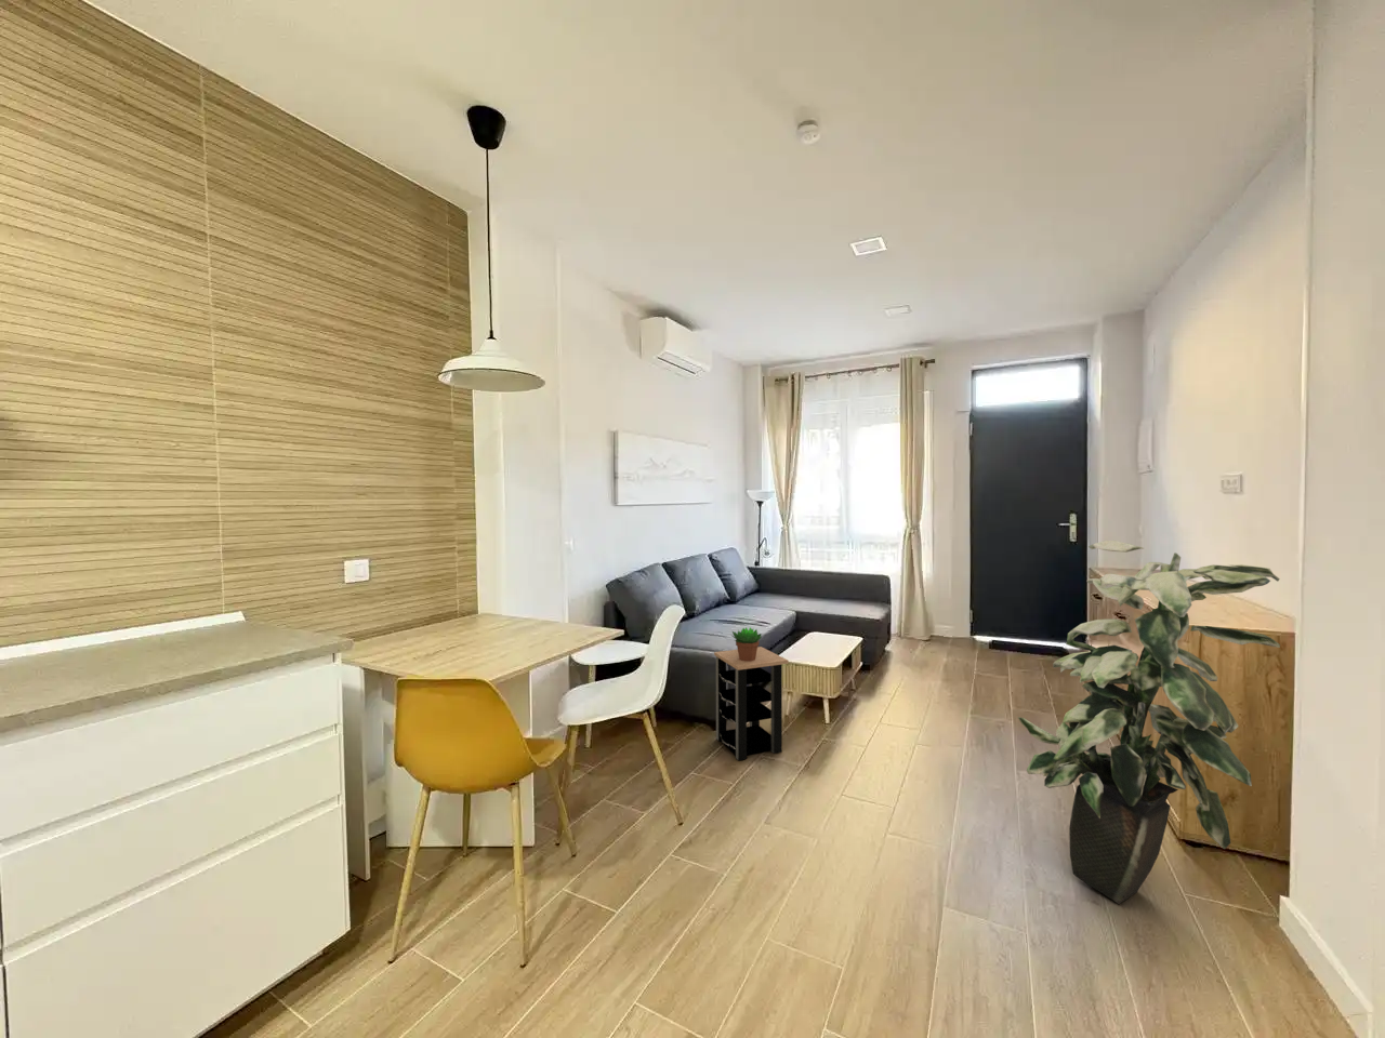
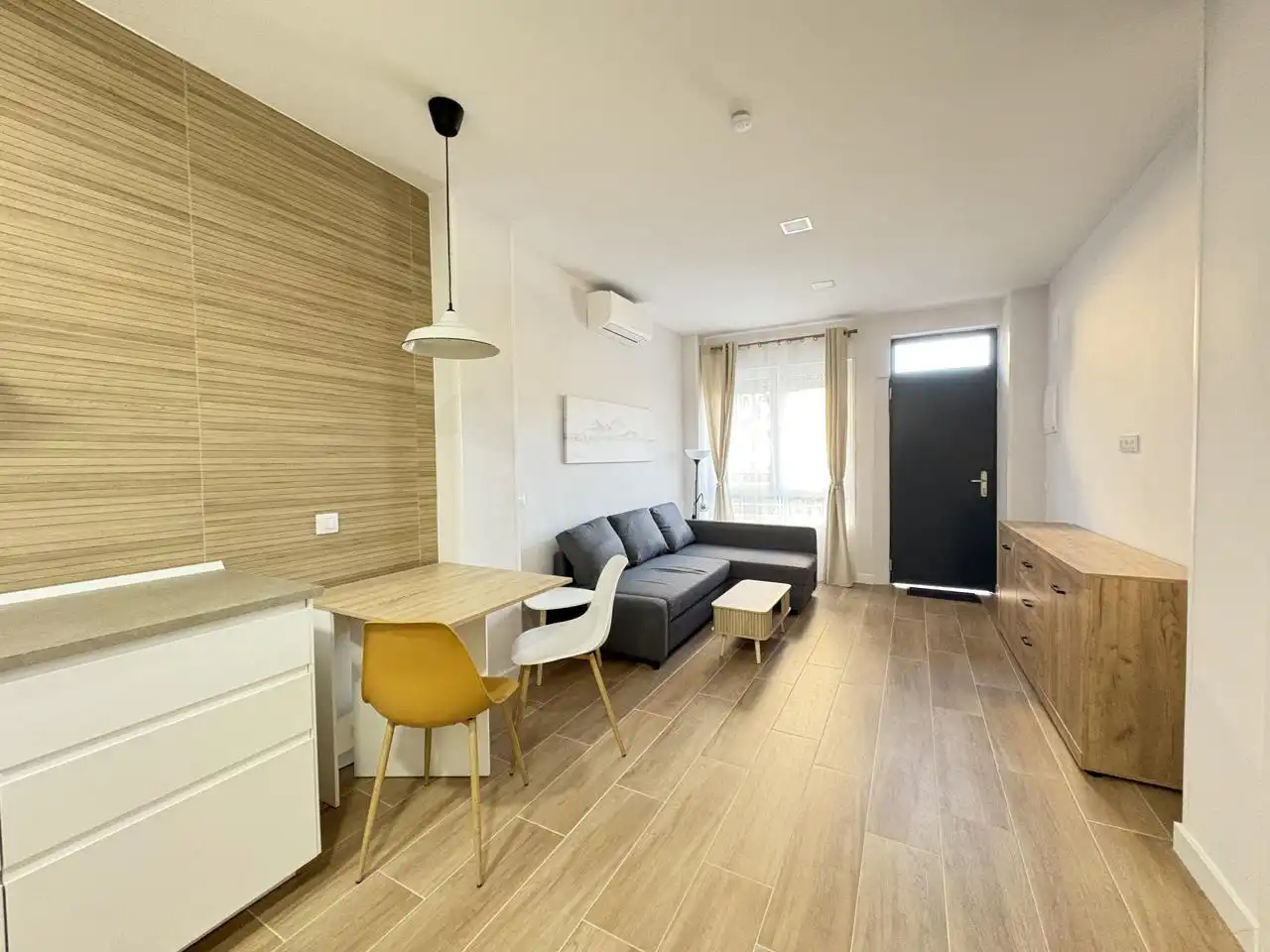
- indoor plant [1017,540,1281,905]
- succulent plant [732,626,762,662]
- side table [713,645,790,761]
